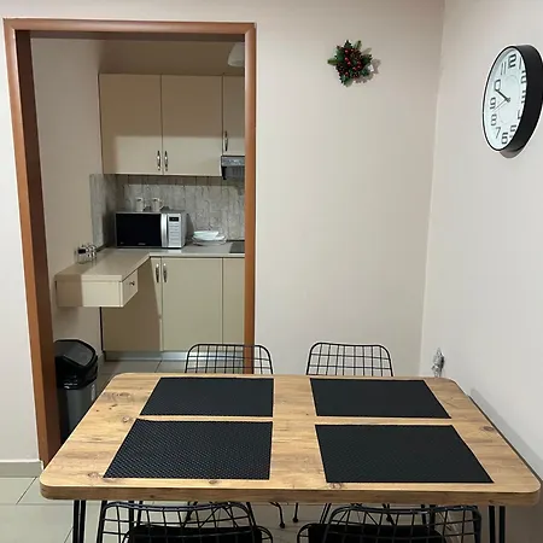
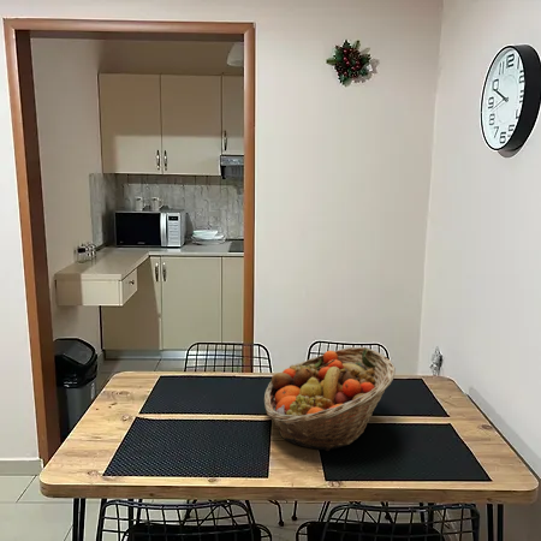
+ fruit basket [263,346,397,452]
